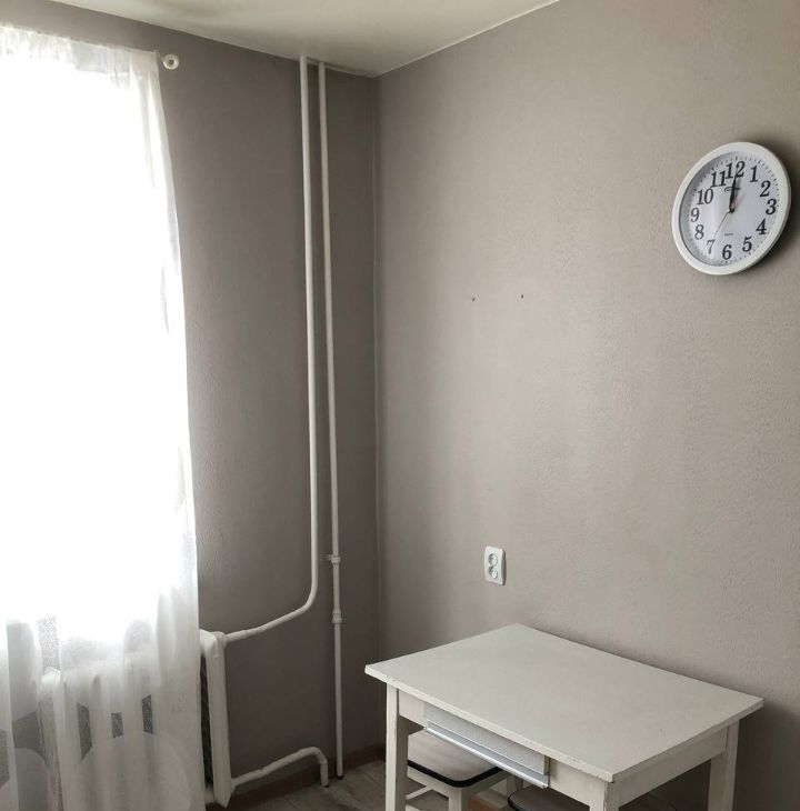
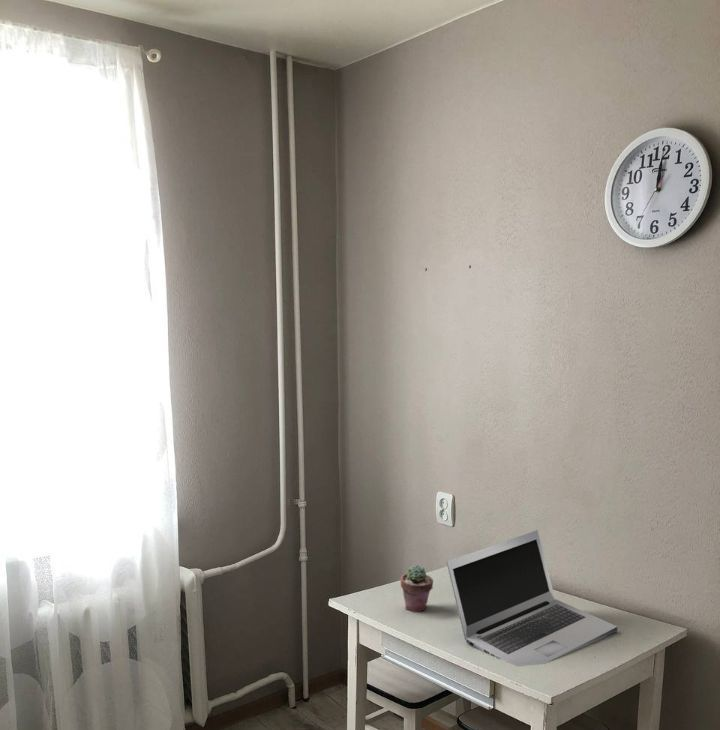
+ potted succulent [400,564,434,613]
+ laptop [445,529,618,668]
